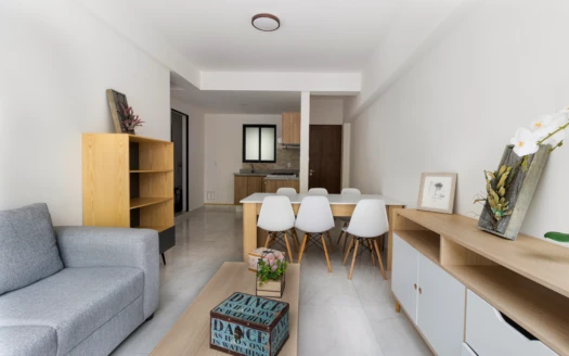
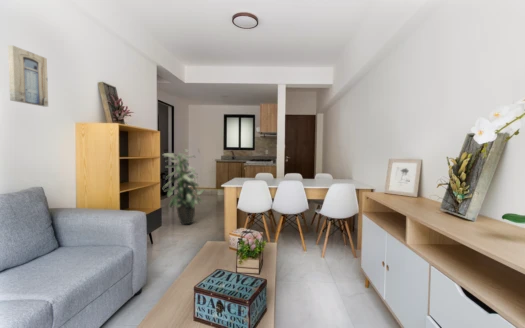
+ wall art [7,44,49,108]
+ indoor plant [161,149,206,225]
